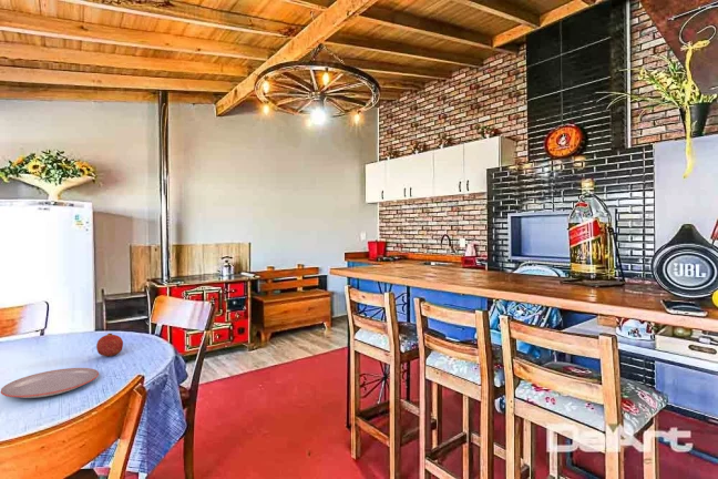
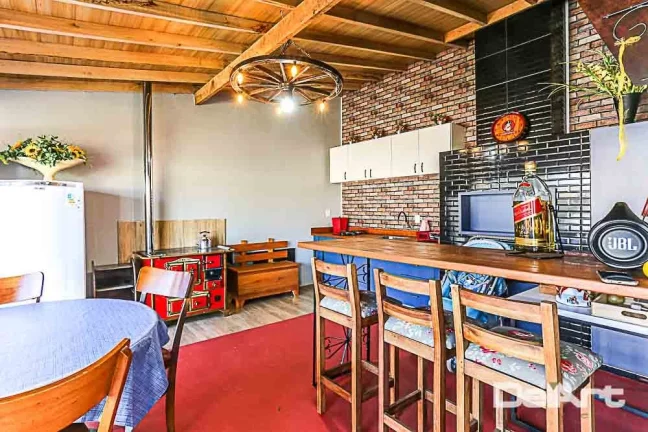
- plate [0,367,100,399]
- fruit [95,333,124,357]
